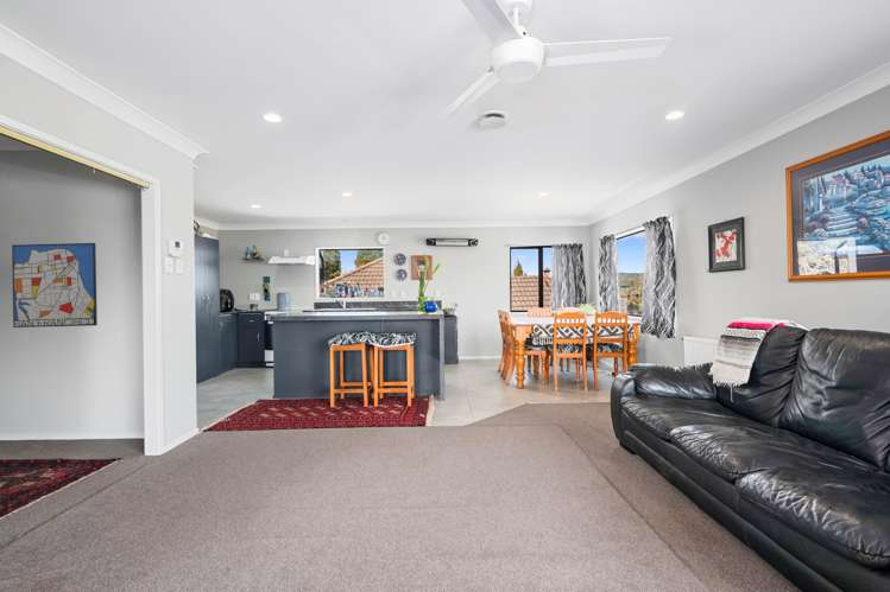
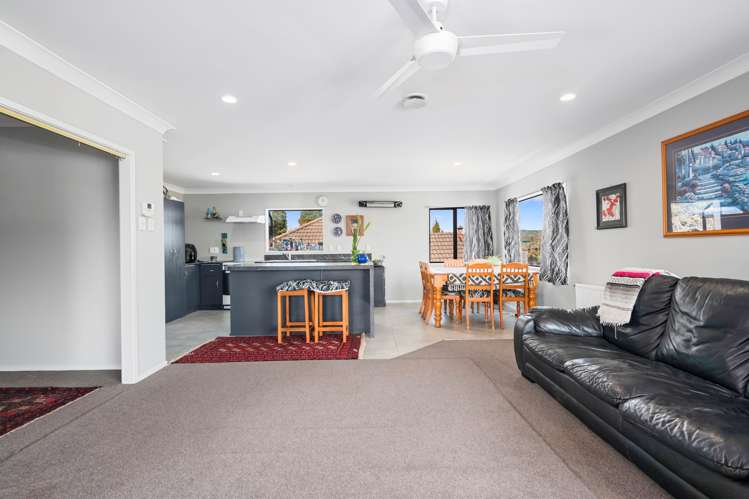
- wall art [11,242,99,329]
